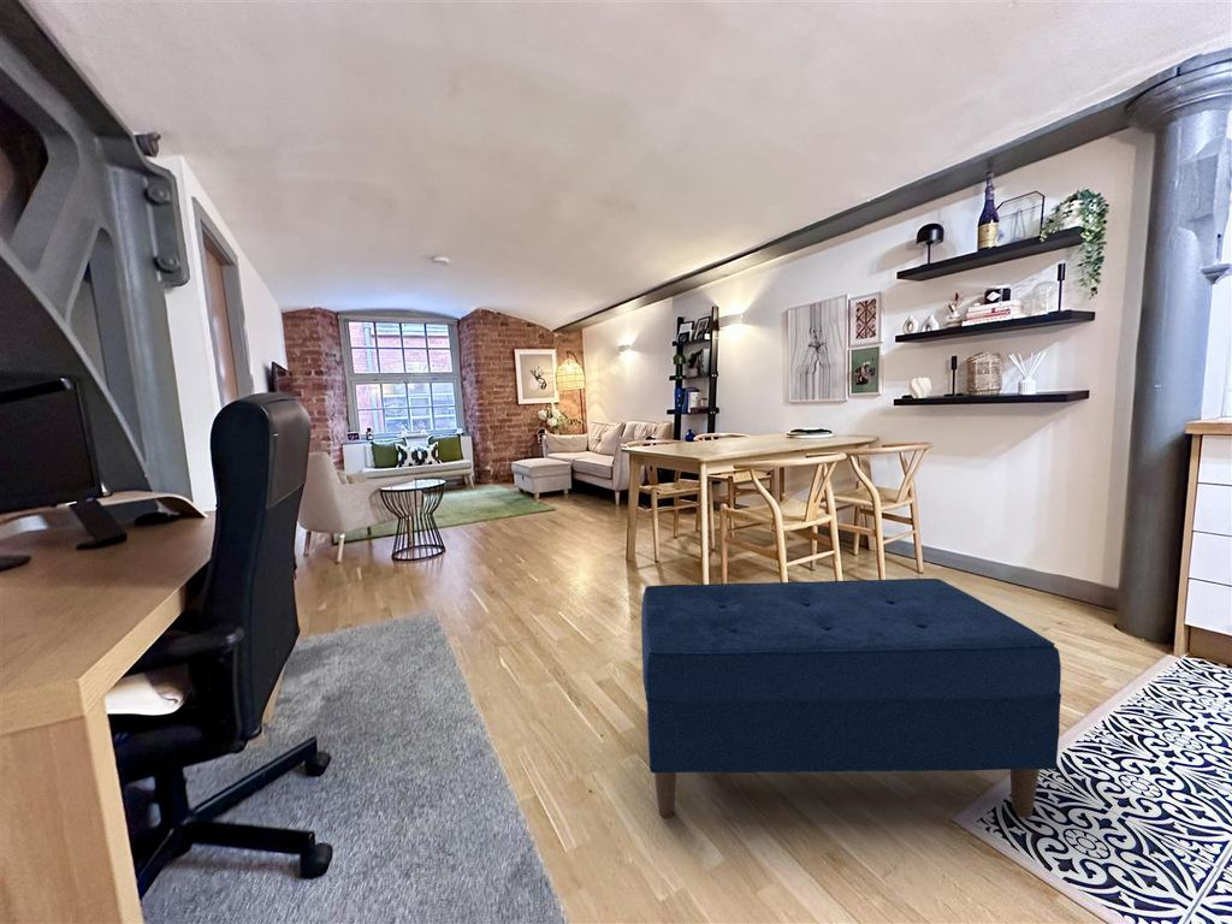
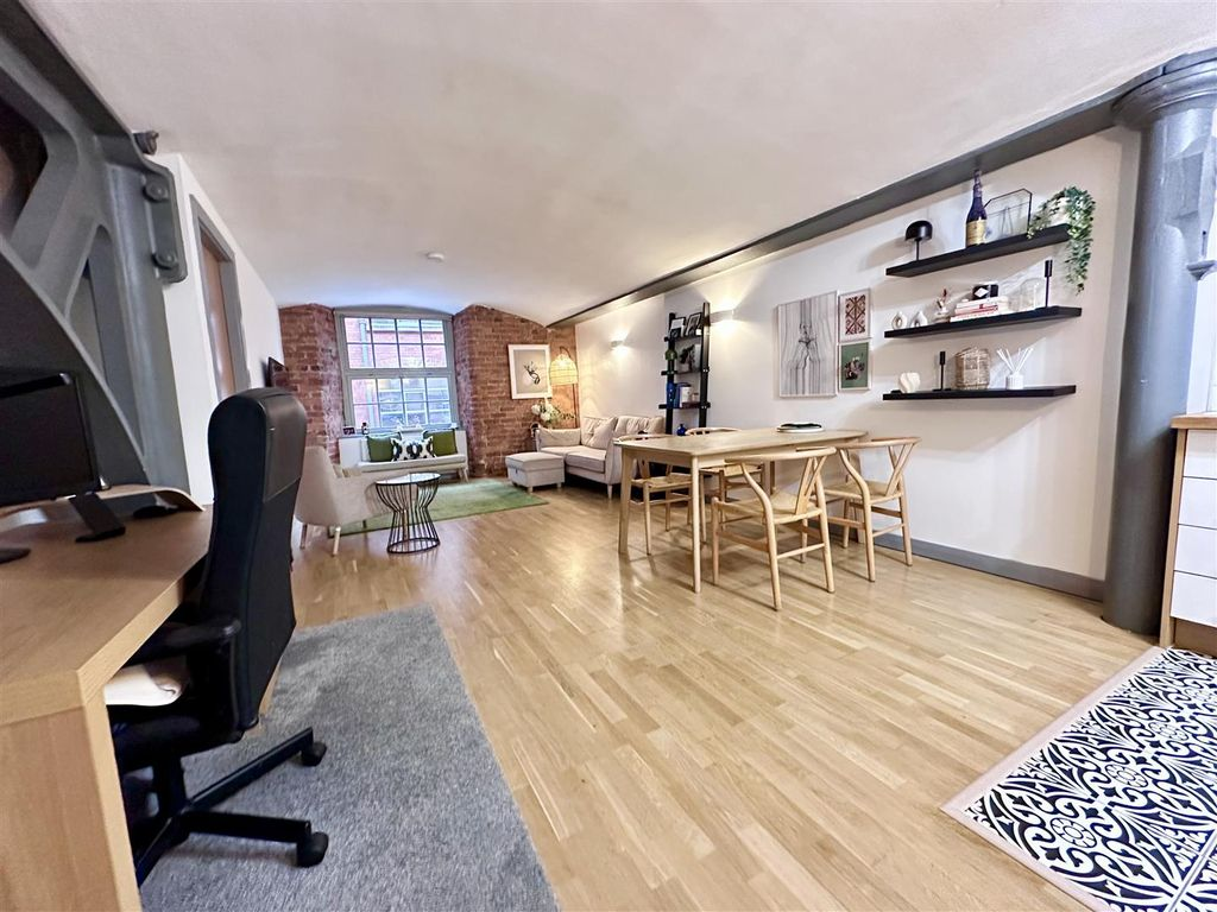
- bench [640,578,1062,819]
